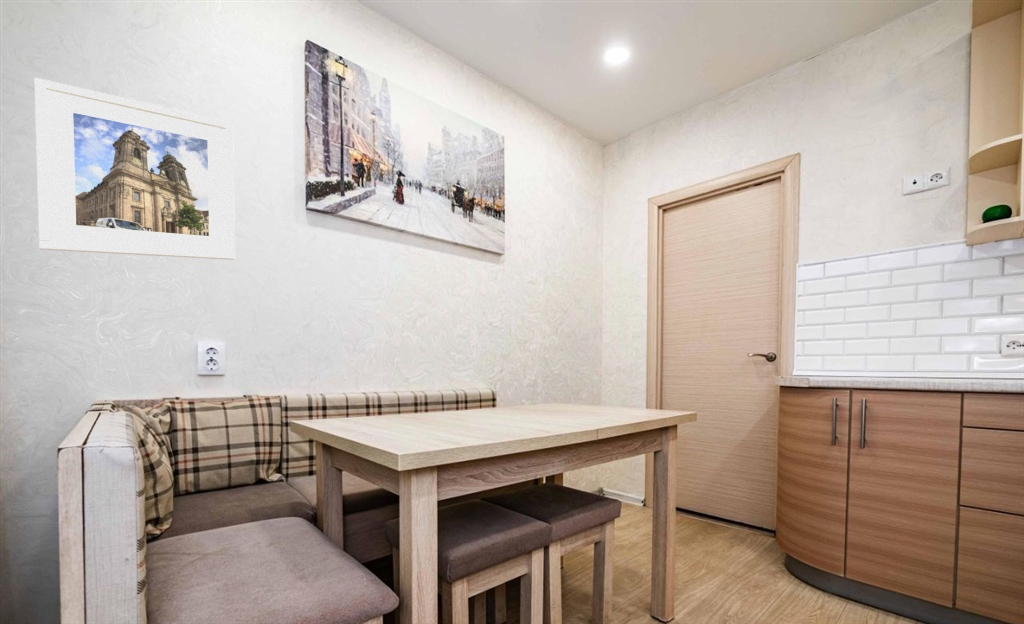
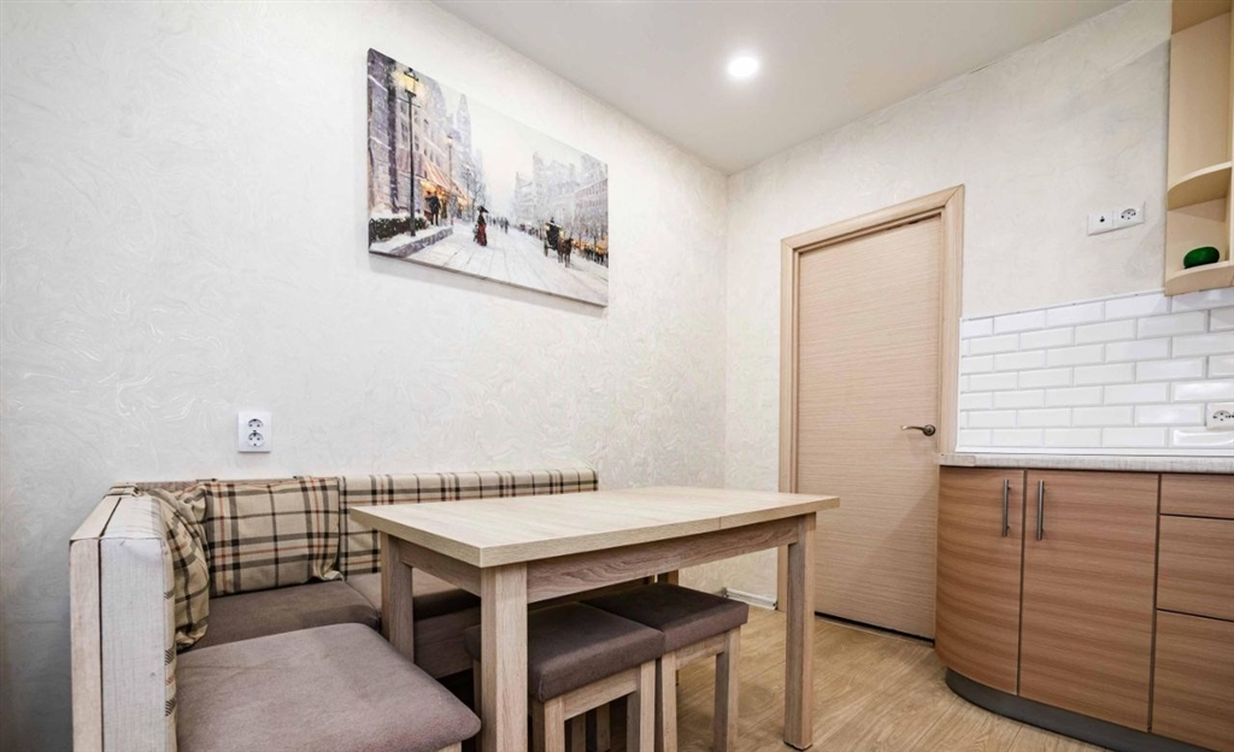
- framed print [34,77,236,261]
